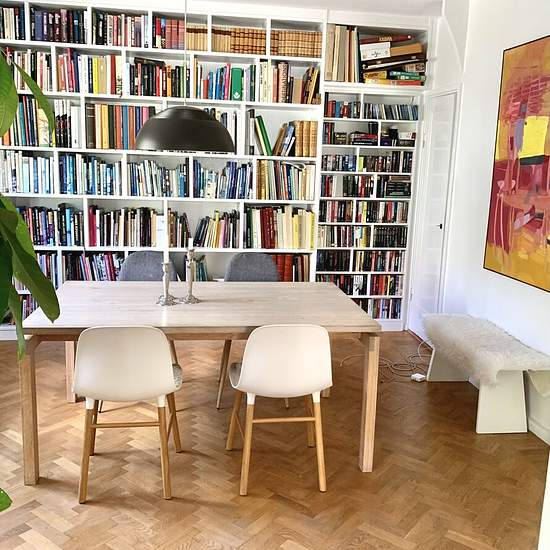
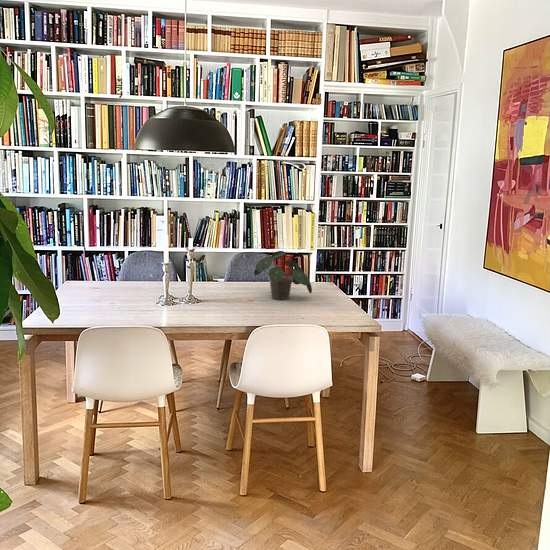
+ potted plant [253,250,313,301]
